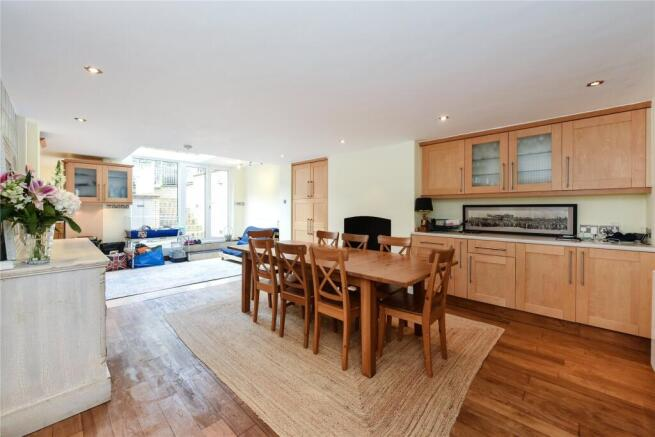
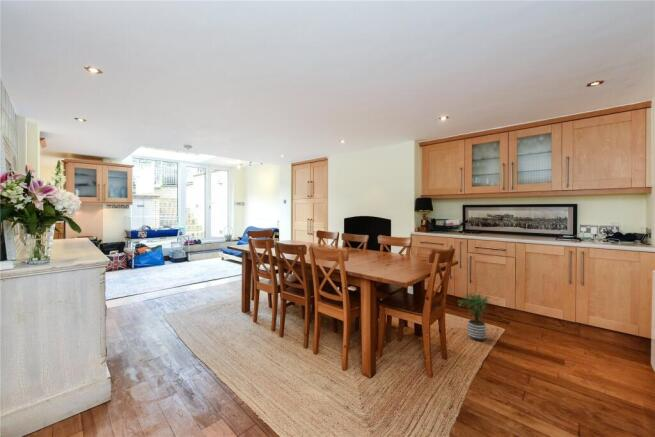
+ potted plant [457,291,492,342]
